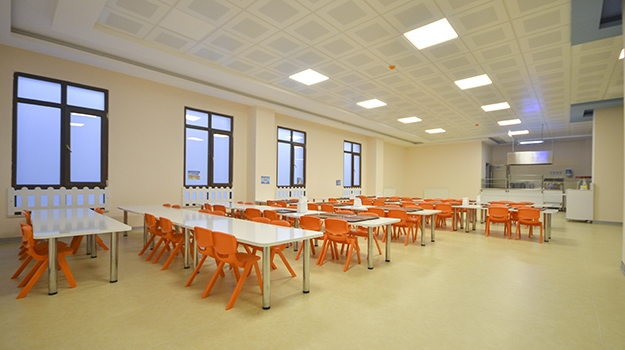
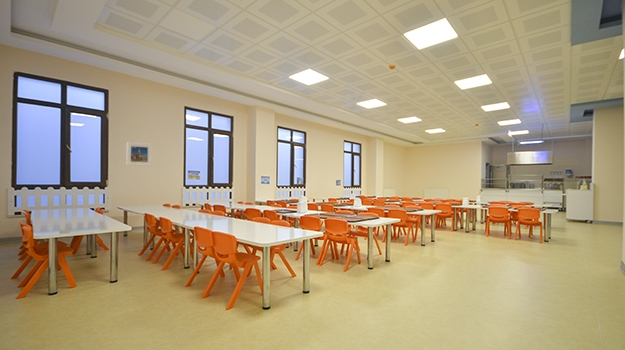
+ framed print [126,141,153,167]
